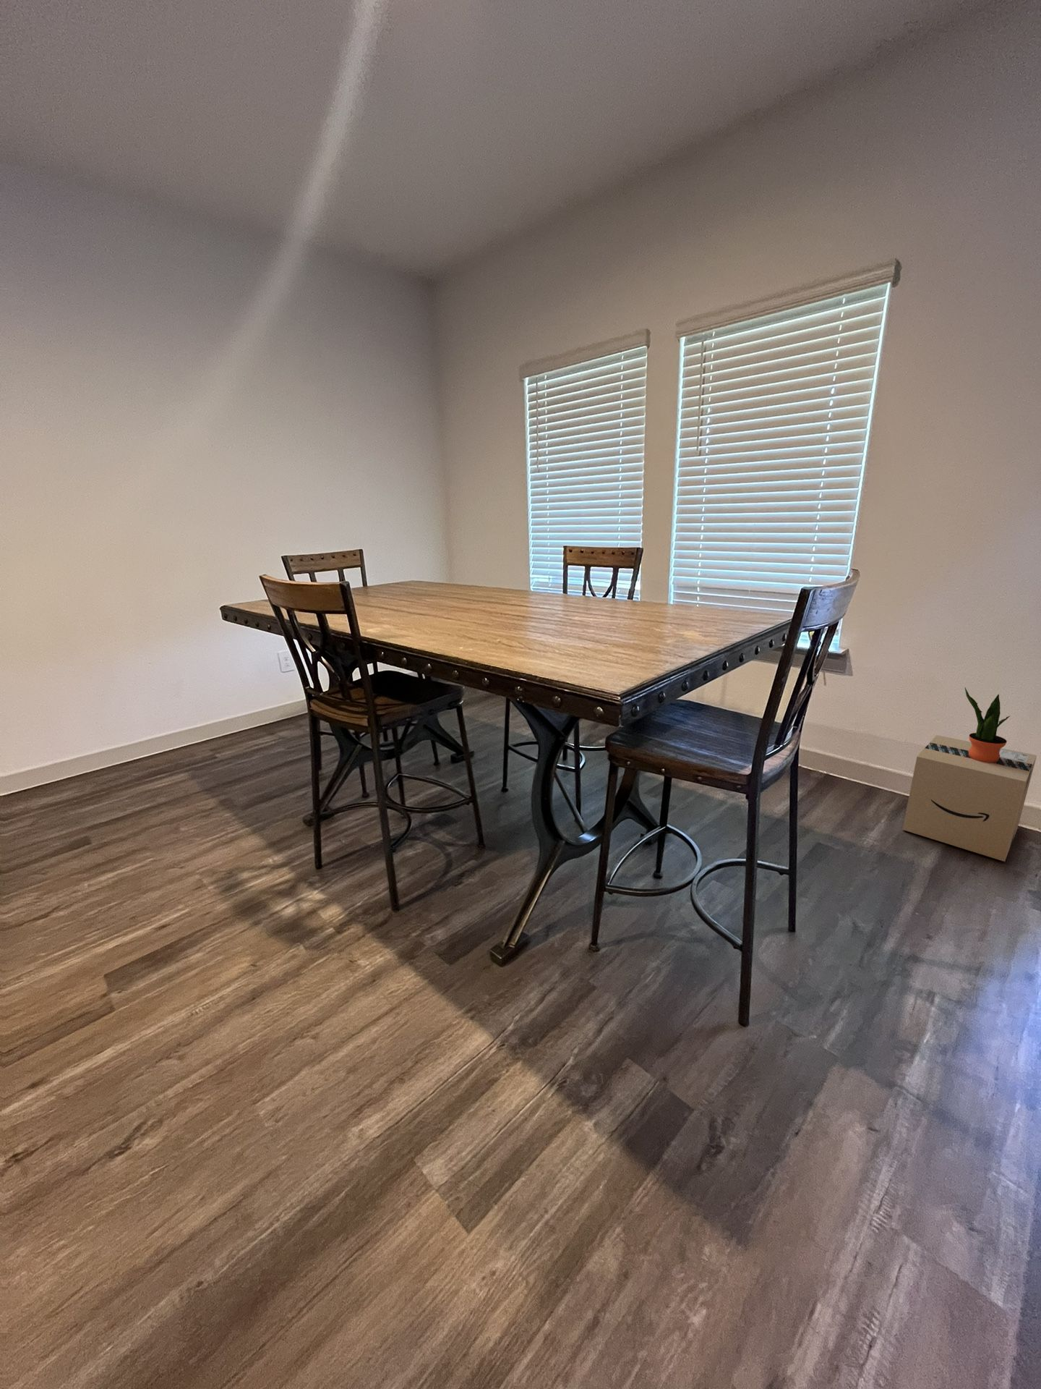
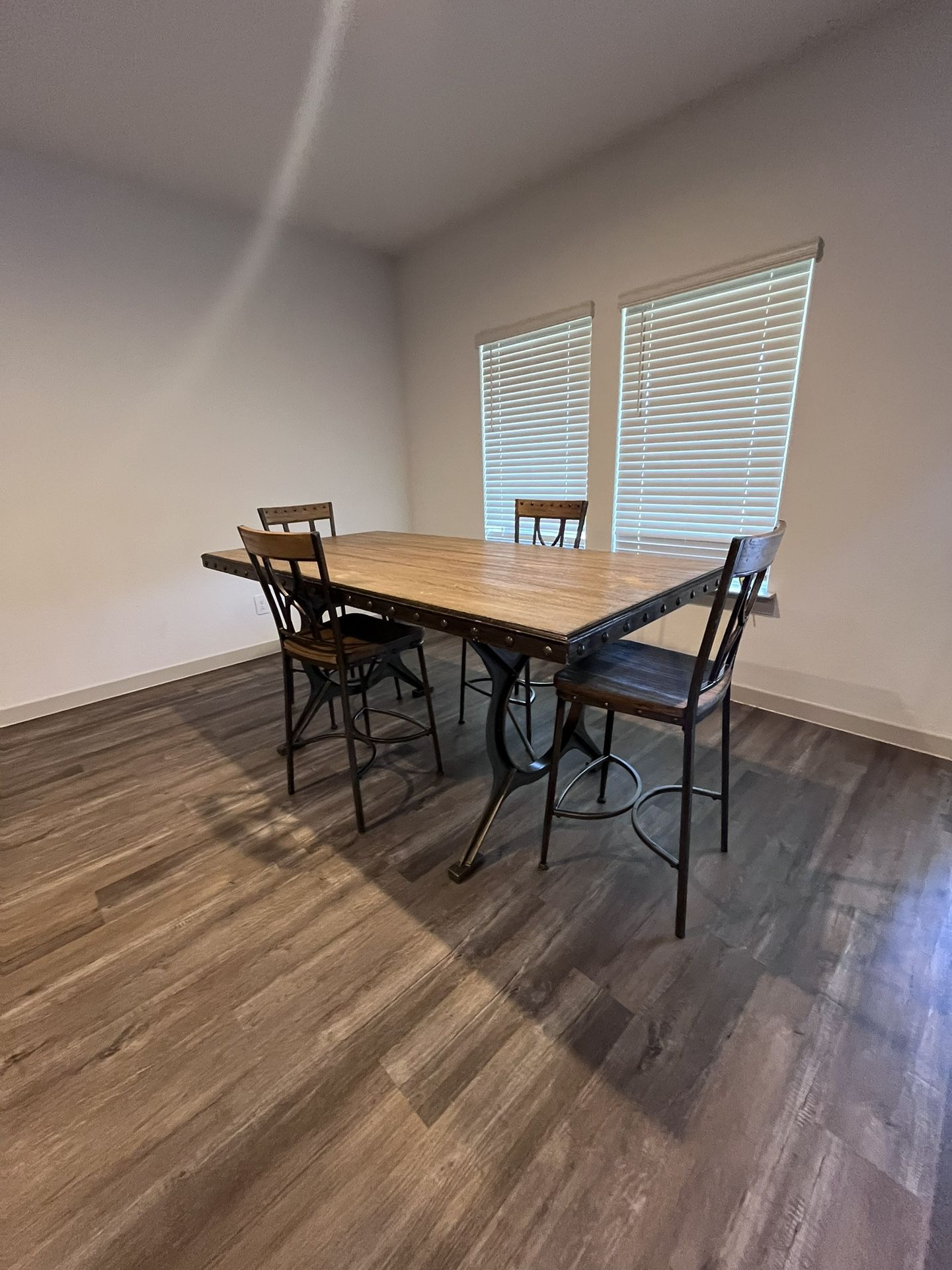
- cardboard box [901,734,1038,862]
- potted plant [964,687,1010,763]
